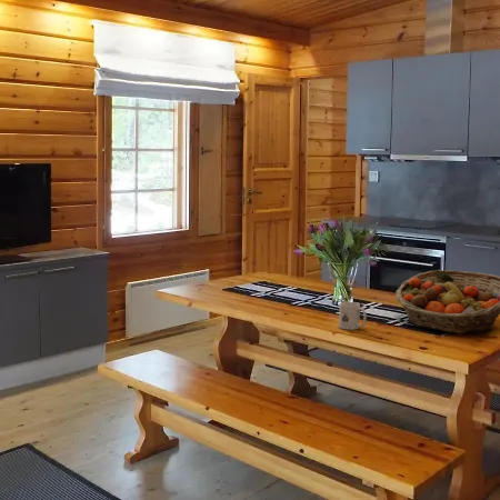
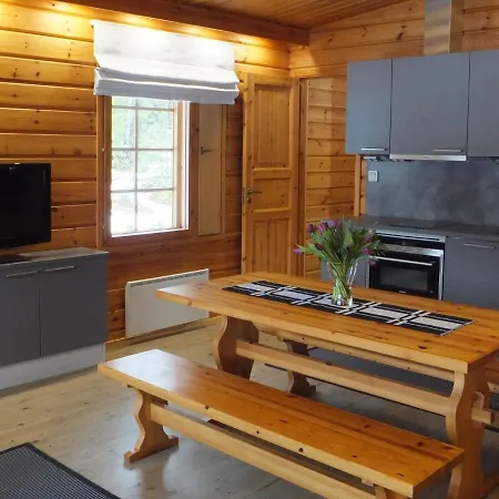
- mug [338,301,367,331]
- fruit basket [394,269,500,334]
